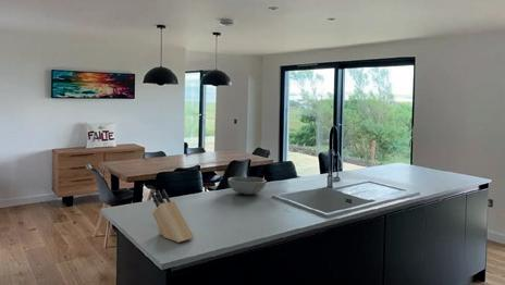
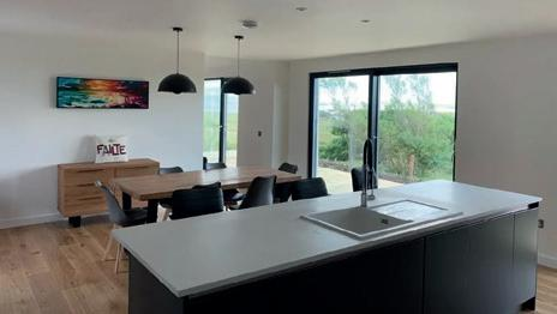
- knife block [150,188,195,244]
- bowl [227,176,267,196]
